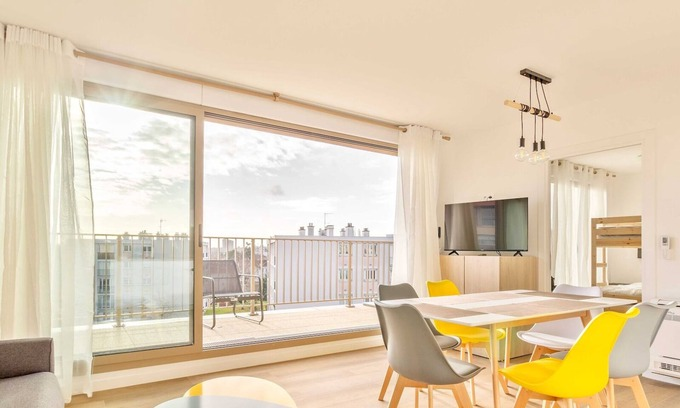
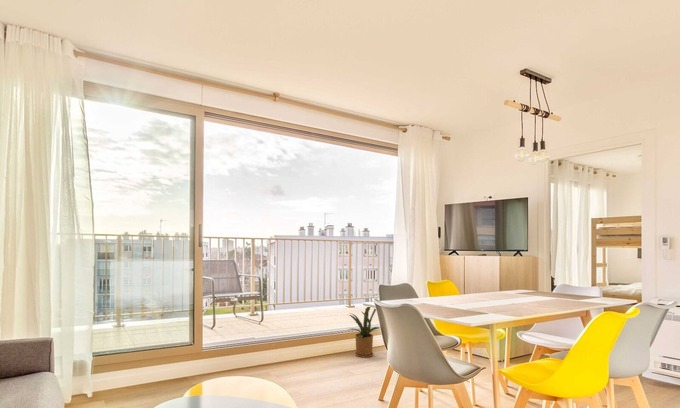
+ house plant [347,306,380,359]
